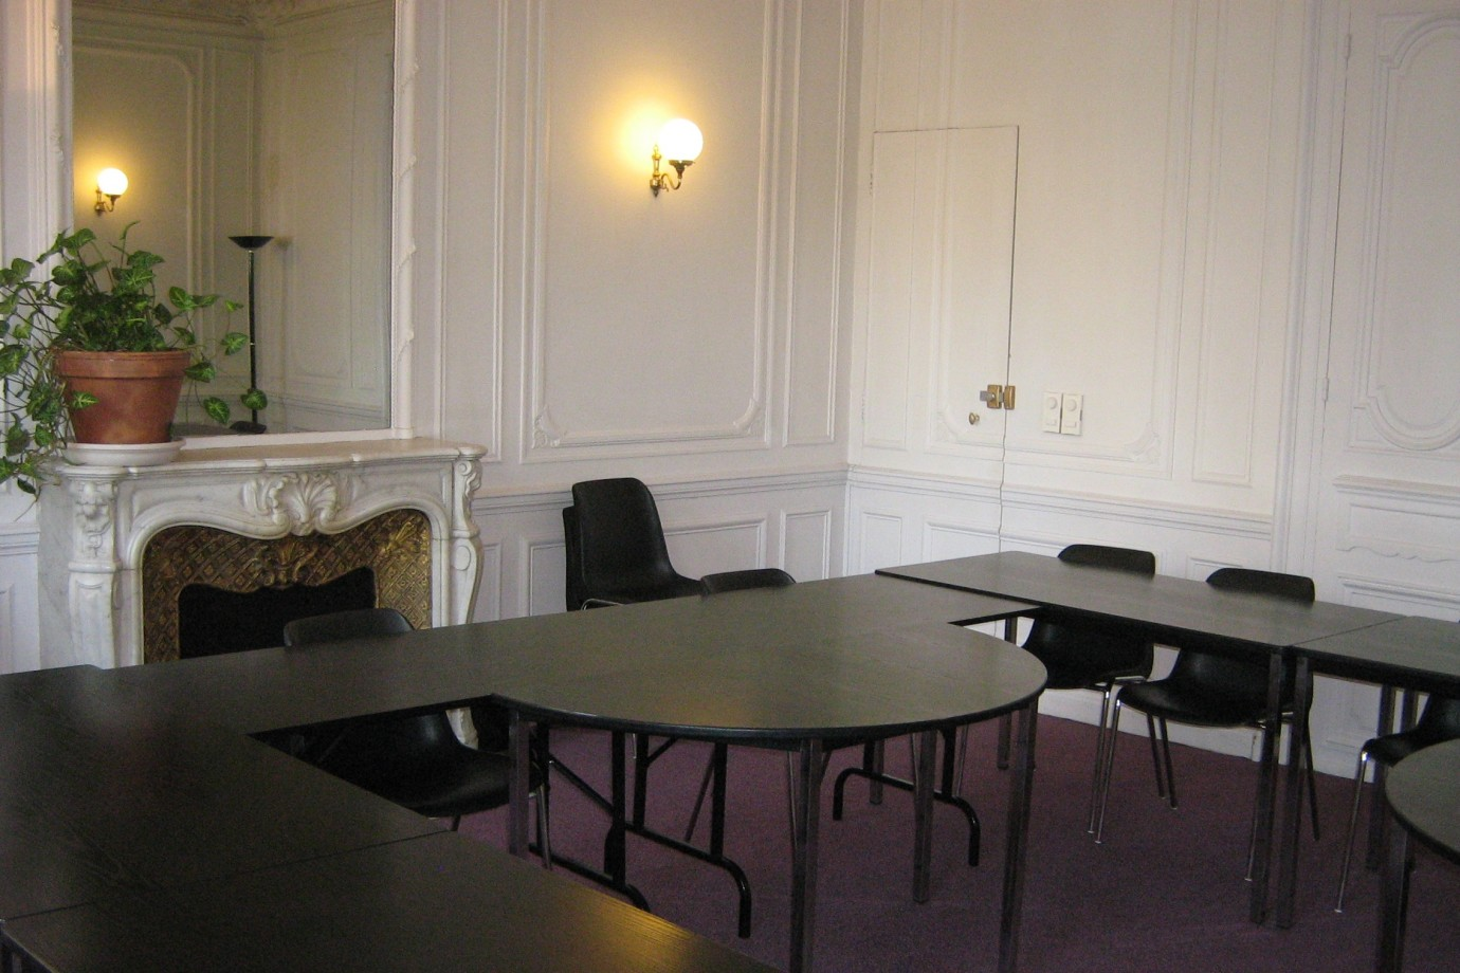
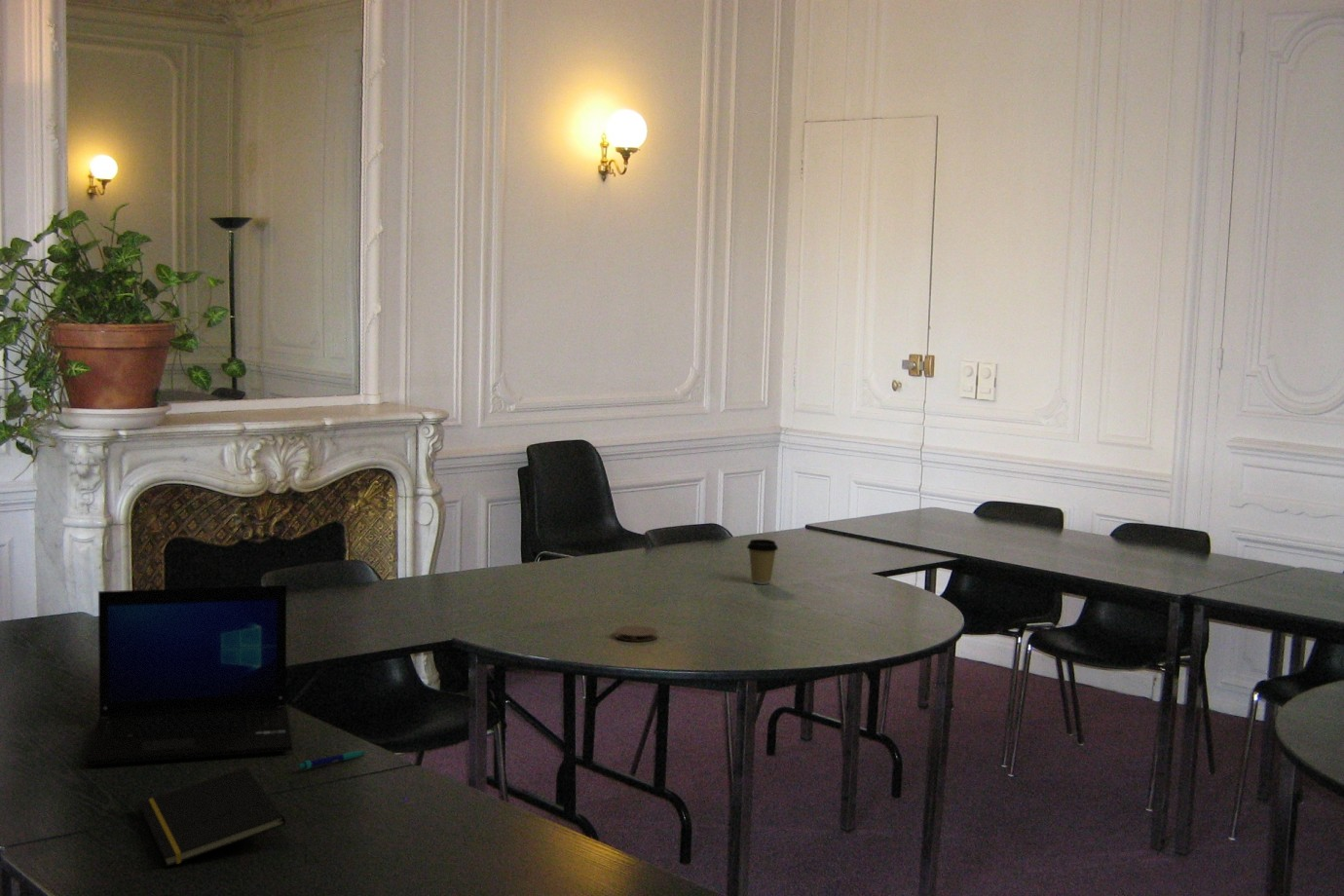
+ notepad [137,766,286,868]
+ coffee cup [746,539,779,585]
+ laptop [85,584,293,765]
+ coaster [615,625,658,643]
+ pen [297,750,368,770]
